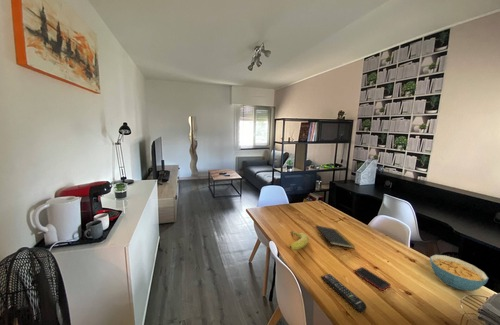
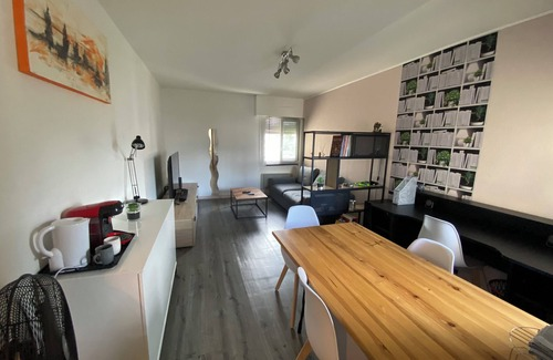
- remote control [320,273,368,313]
- cereal bowl [429,254,490,292]
- notepad [315,224,356,250]
- cell phone [353,266,392,292]
- fruit [289,230,310,251]
